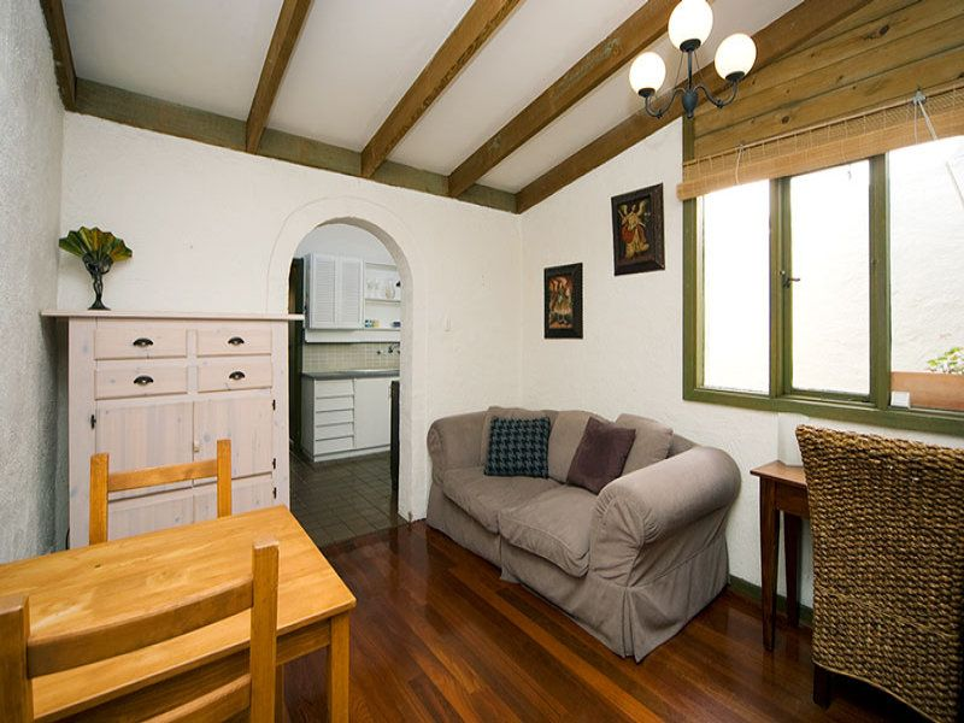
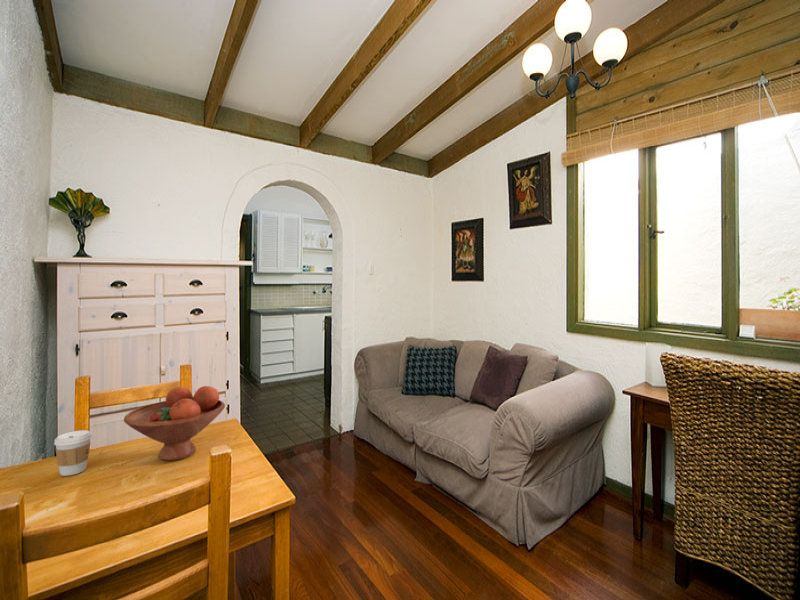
+ fruit bowl [123,385,226,462]
+ coffee cup [53,429,93,477]
